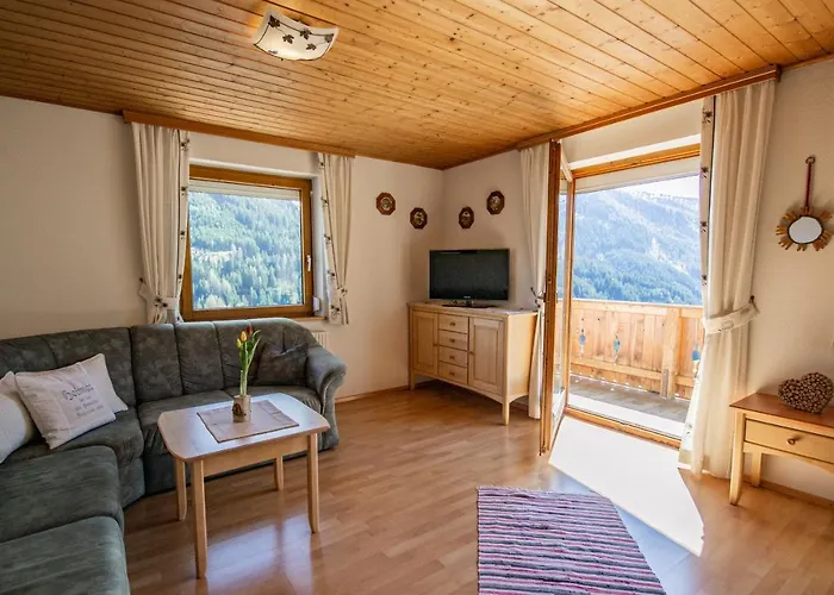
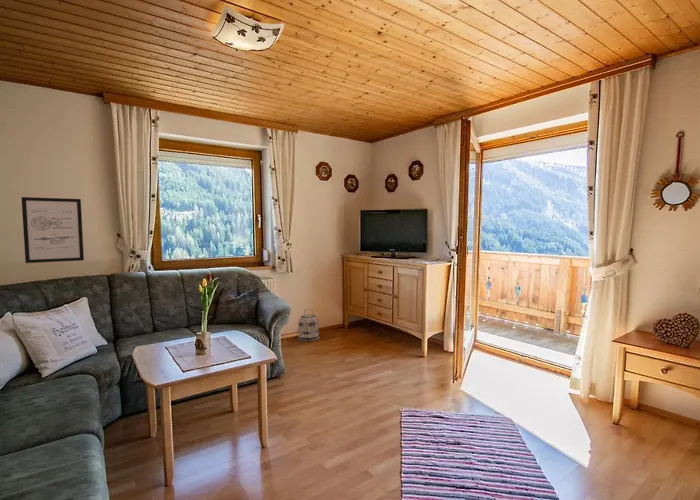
+ basket [297,308,320,342]
+ wall art [21,196,85,264]
